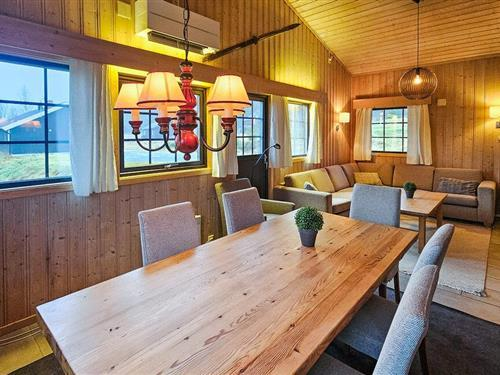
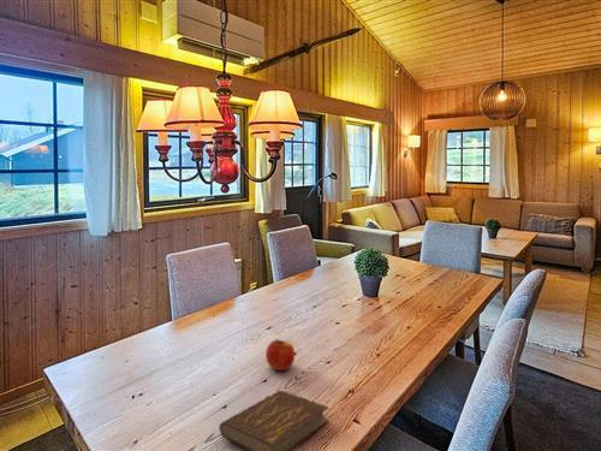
+ apple [264,338,296,372]
+ book [218,390,329,451]
